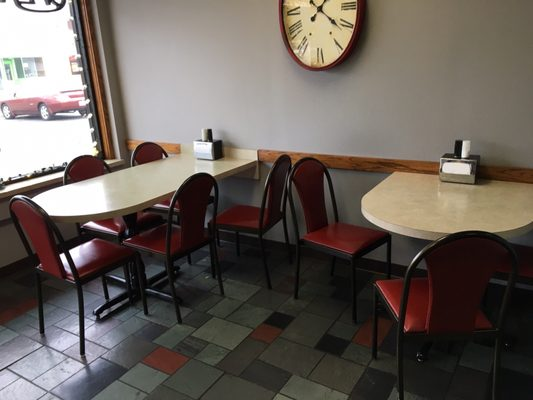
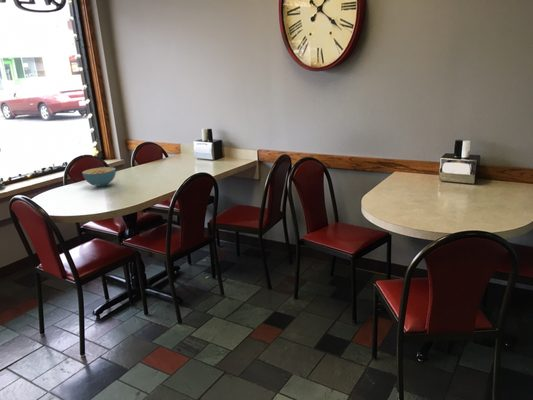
+ cereal bowl [81,166,117,188]
